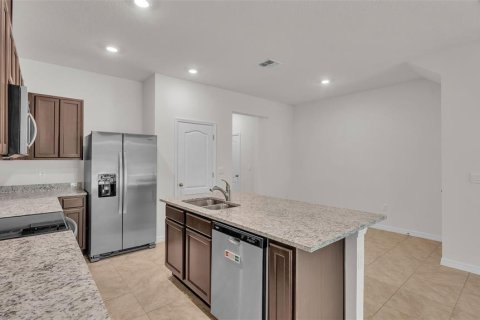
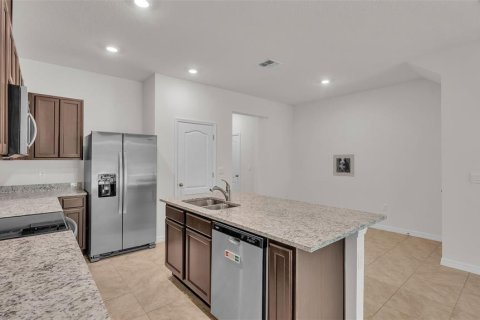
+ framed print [332,153,355,178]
